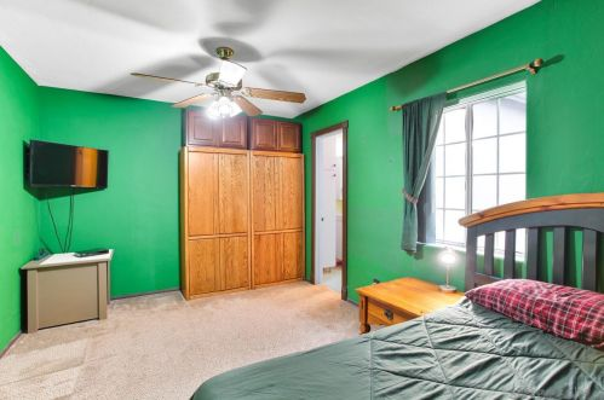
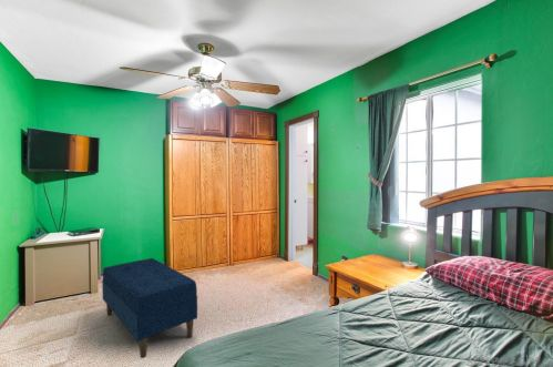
+ bench [101,257,198,359]
